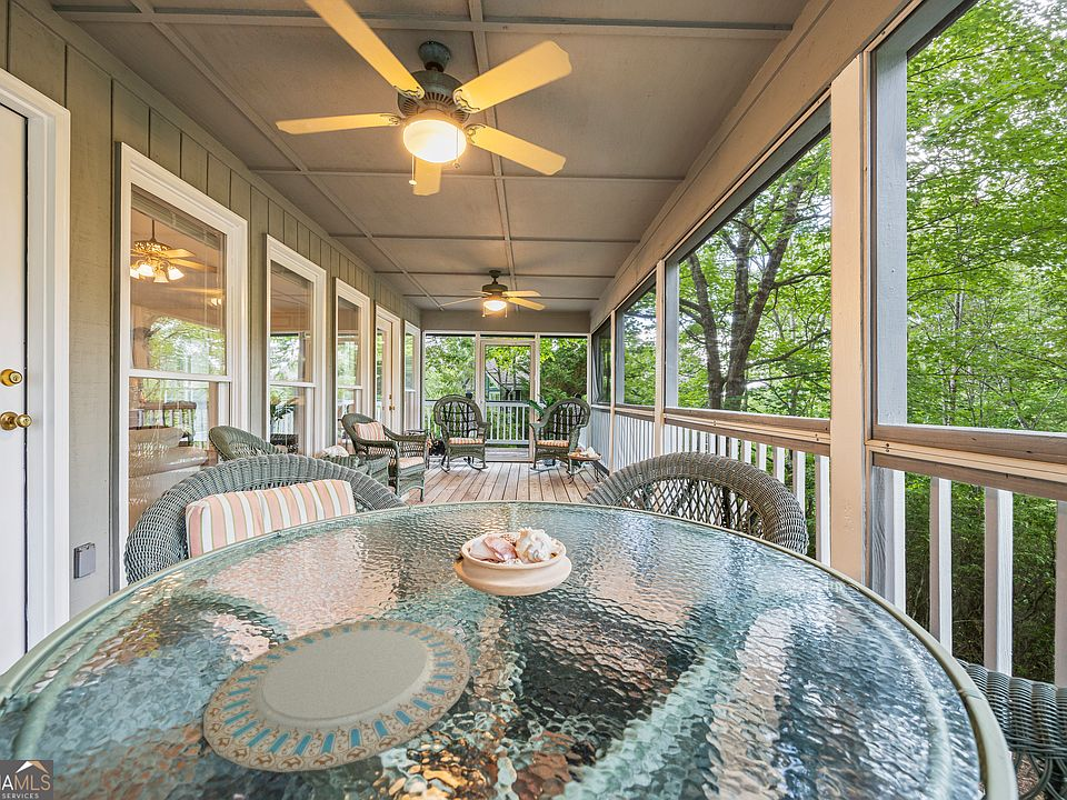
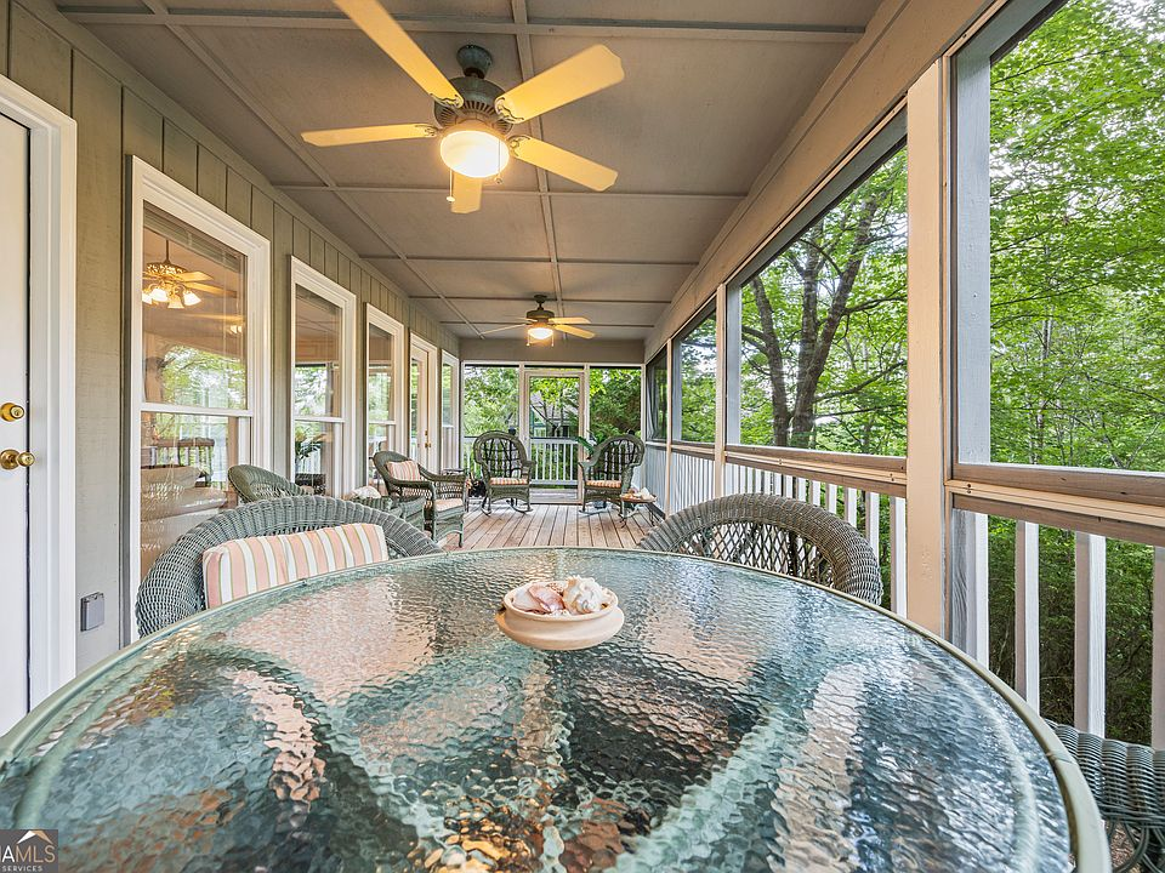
- chinaware [202,619,471,773]
